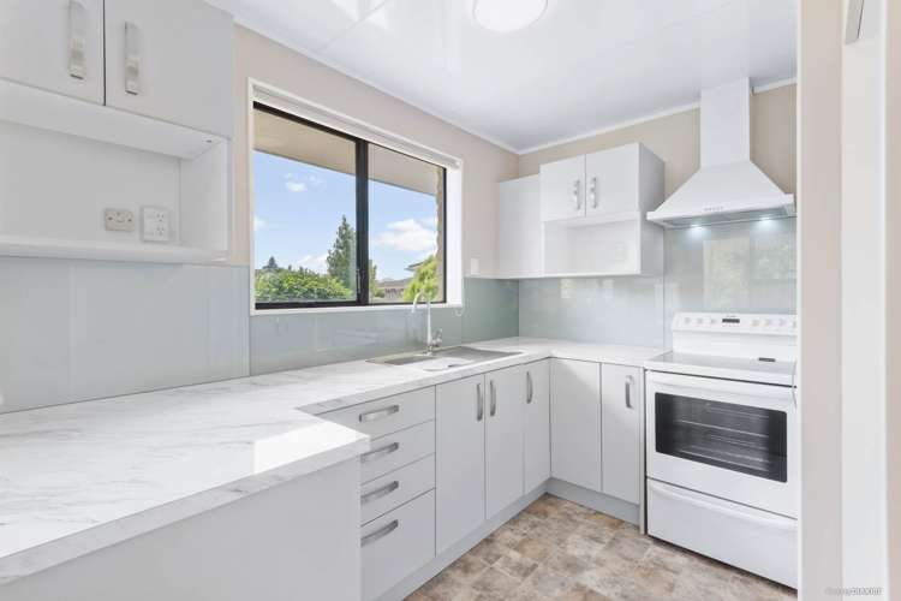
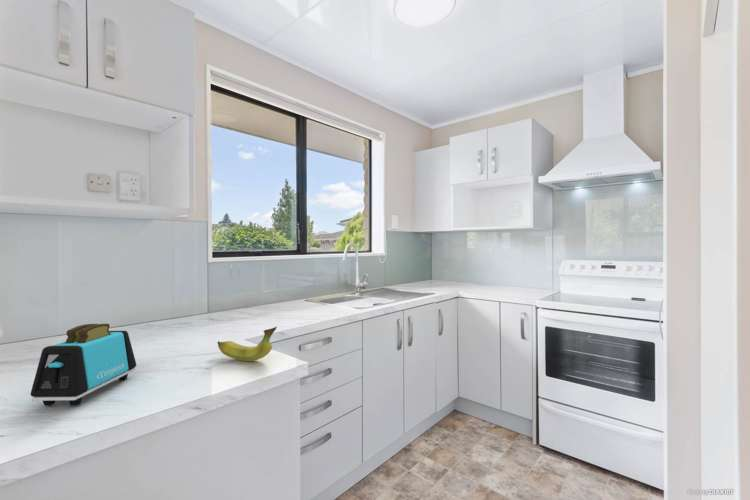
+ toaster [30,323,137,407]
+ fruit [217,326,278,362]
